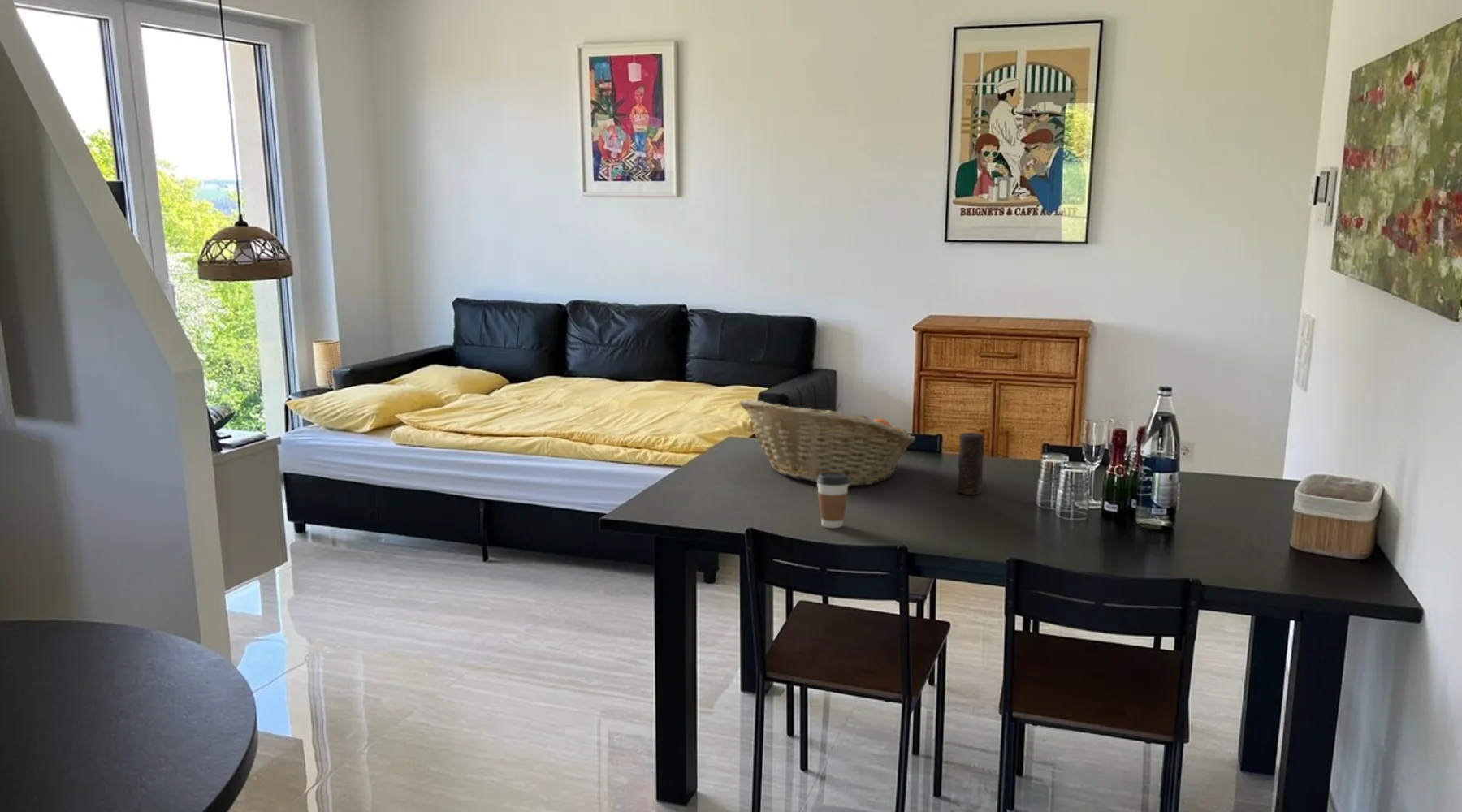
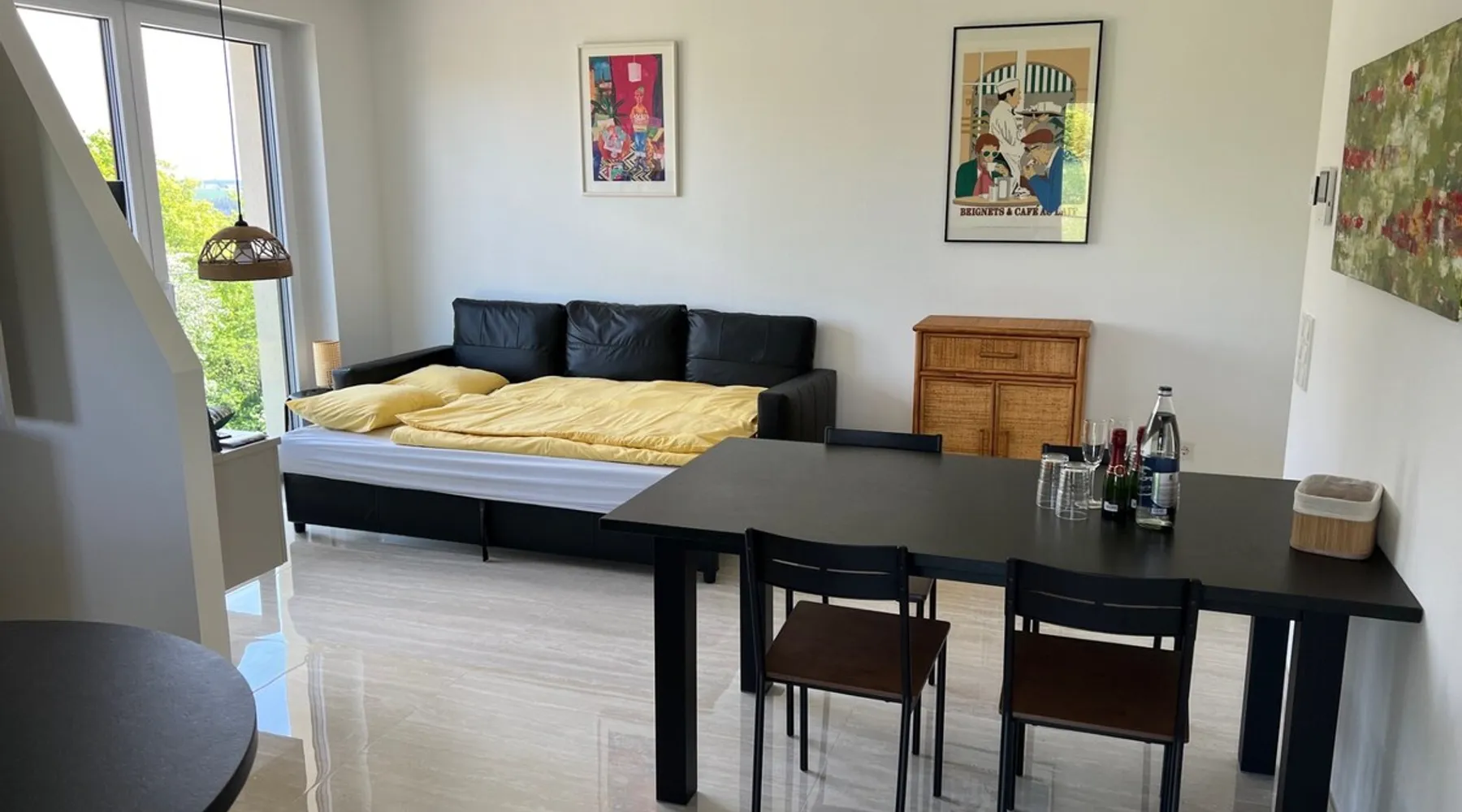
- coffee cup [816,473,849,529]
- candle [957,432,984,495]
- fruit basket [739,398,916,487]
